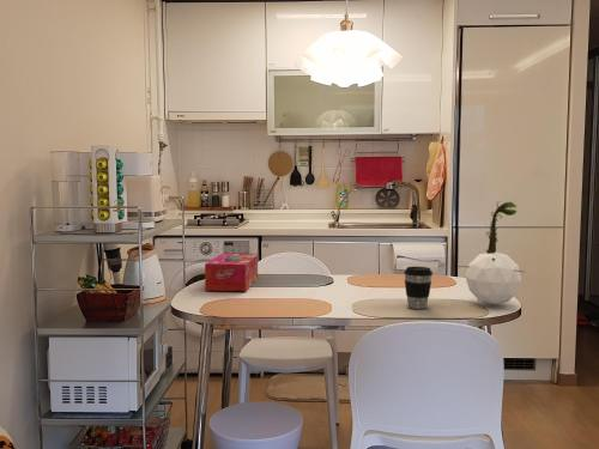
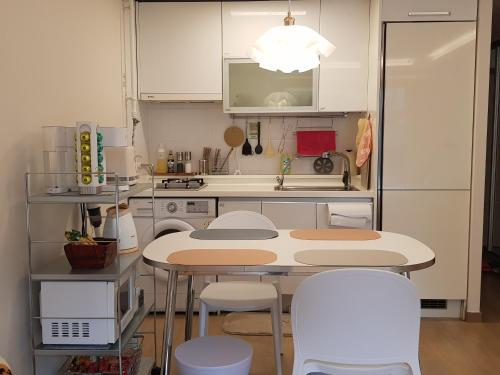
- tissue box [204,253,259,292]
- coffee cup [404,266,434,310]
- plant [456,201,524,305]
